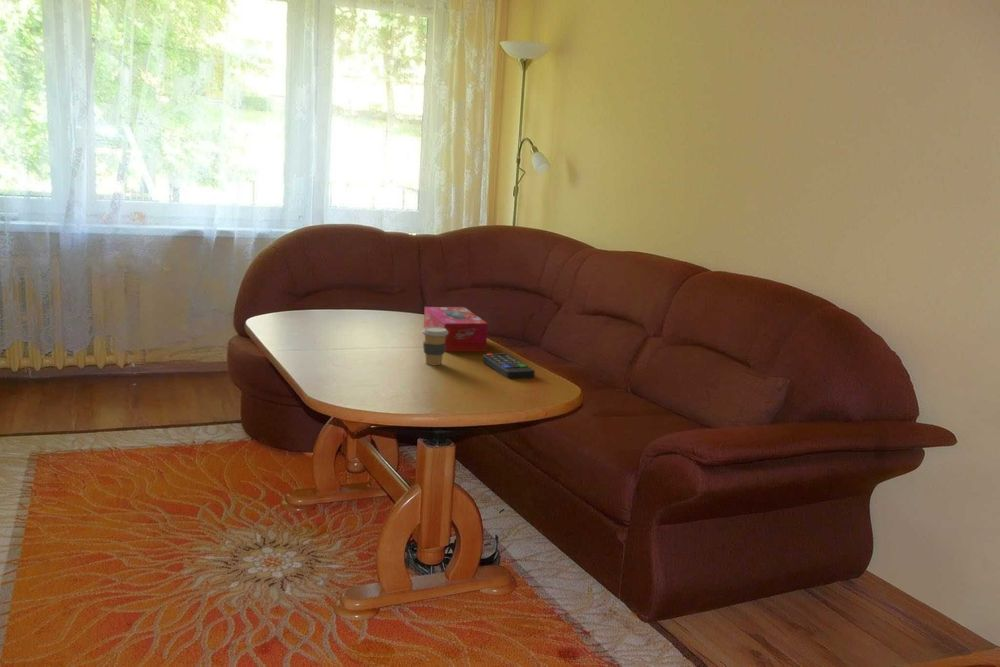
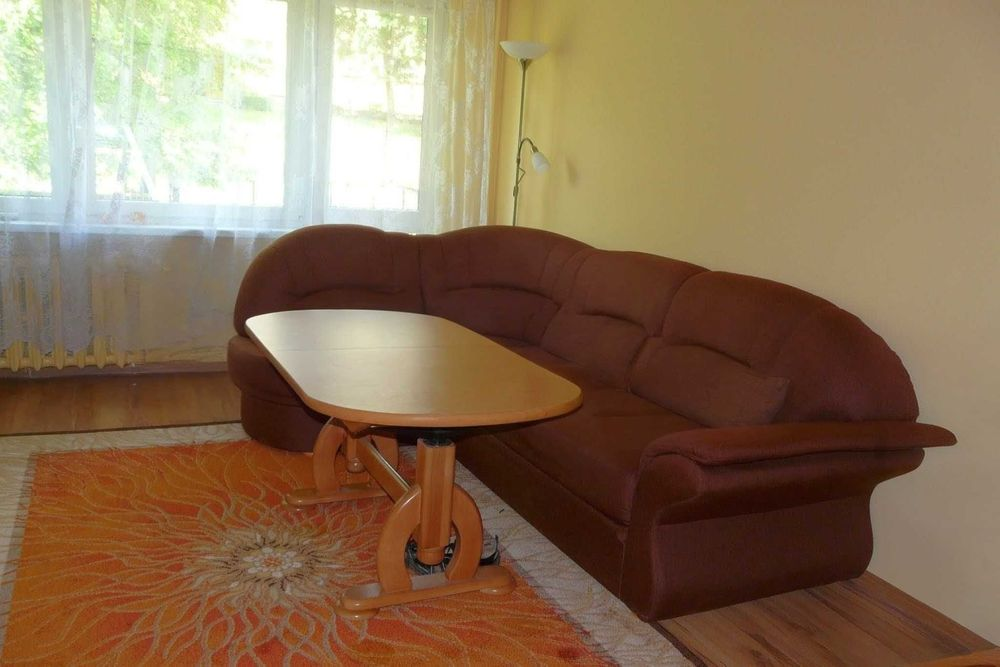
- coffee cup [421,327,448,366]
- remote control [482,352,536,380]
- tissue box [423,306,489,352]
